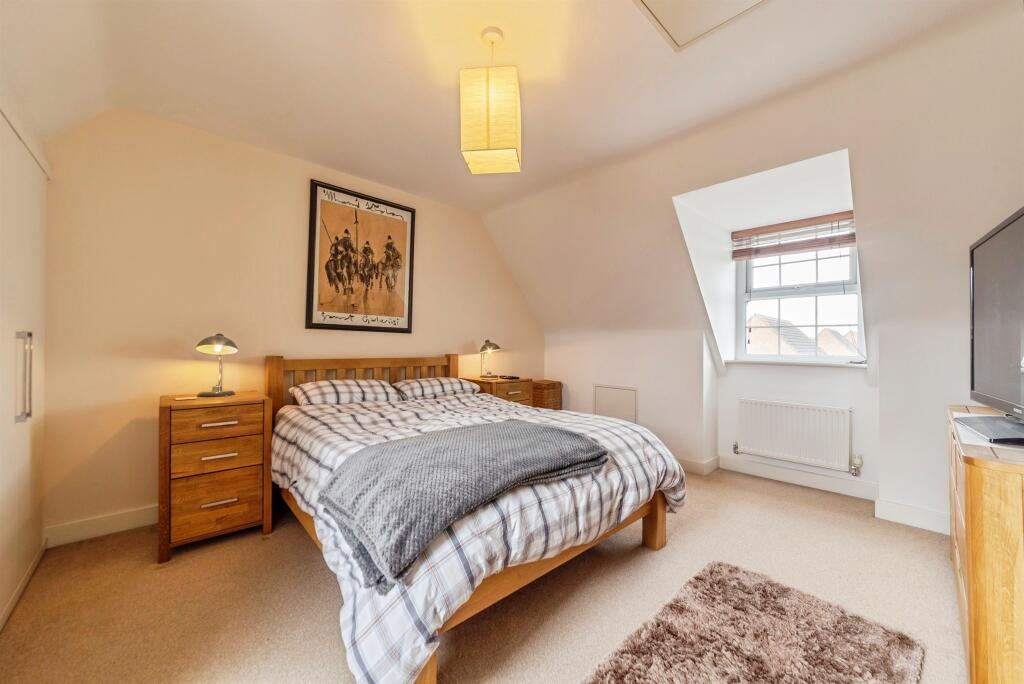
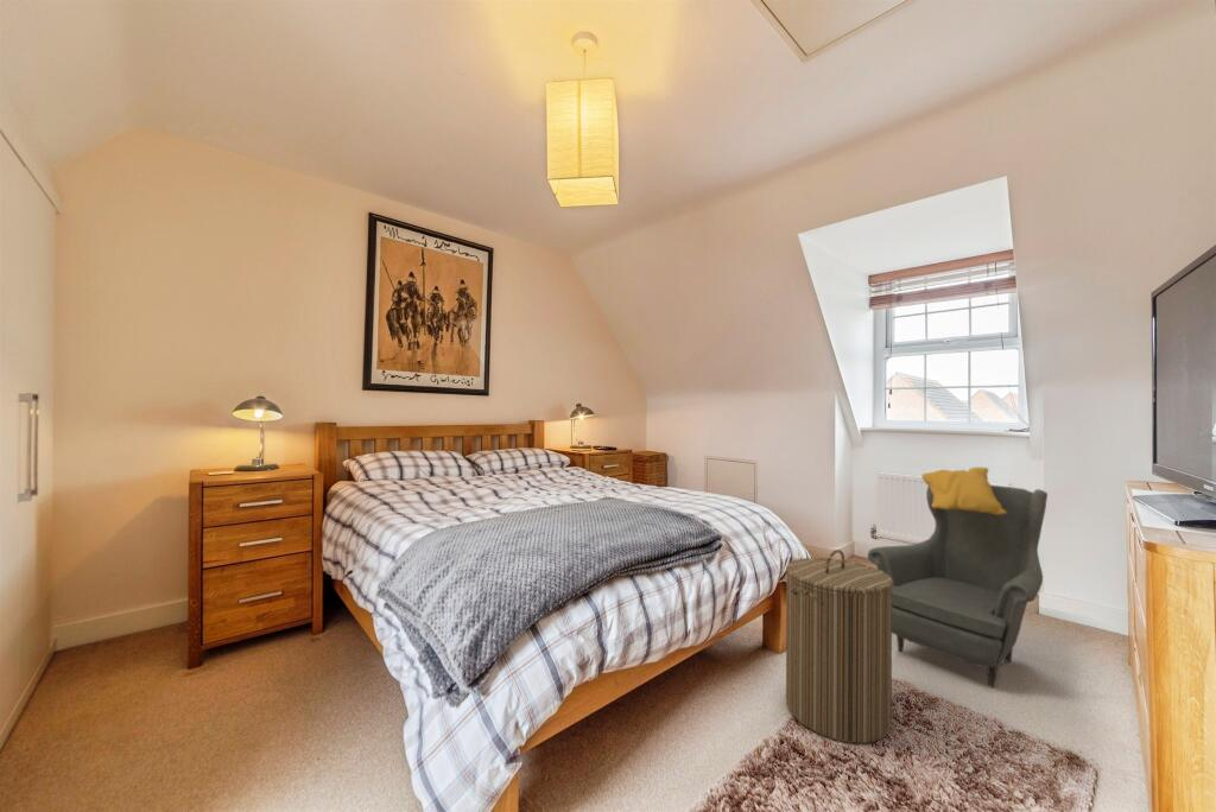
+ laundry hamper [785,548,893,744]
+ armchair [867,465,1049,689]
